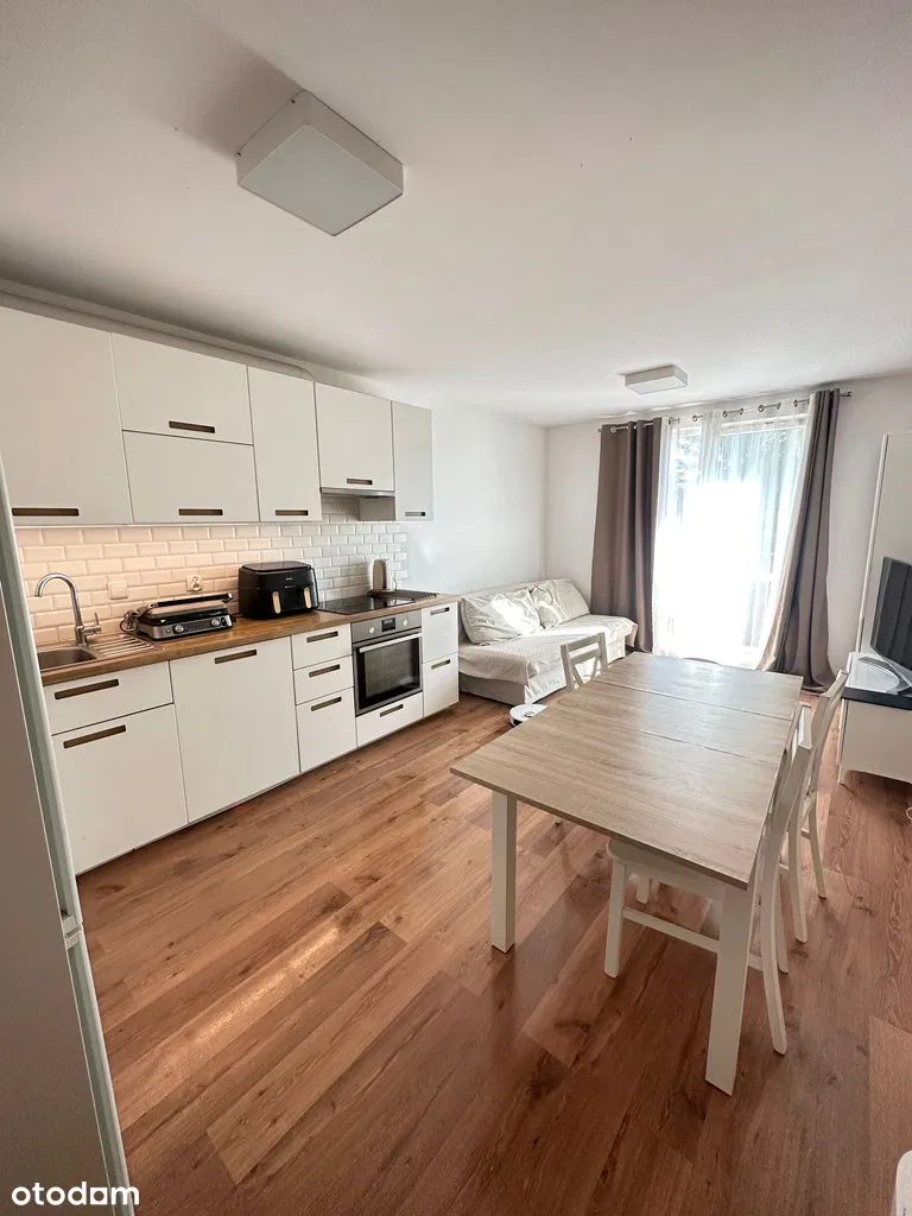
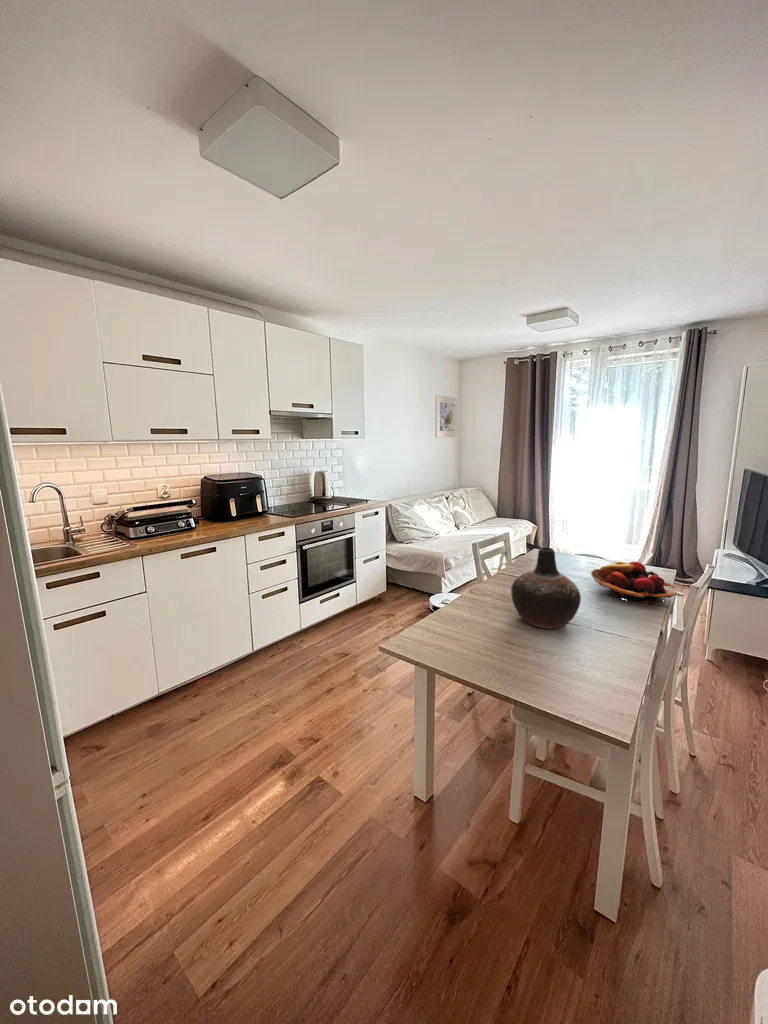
+ vase [510,546,582,630]
+ fruit basket [590,560,678,606]
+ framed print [434,394,459,438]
